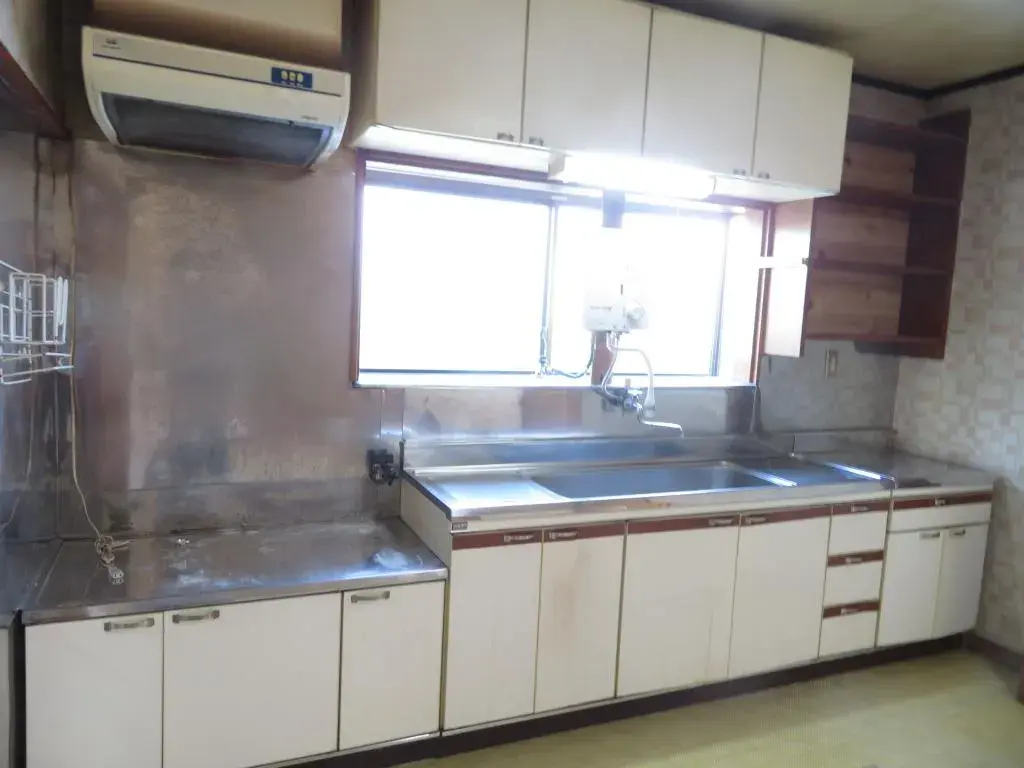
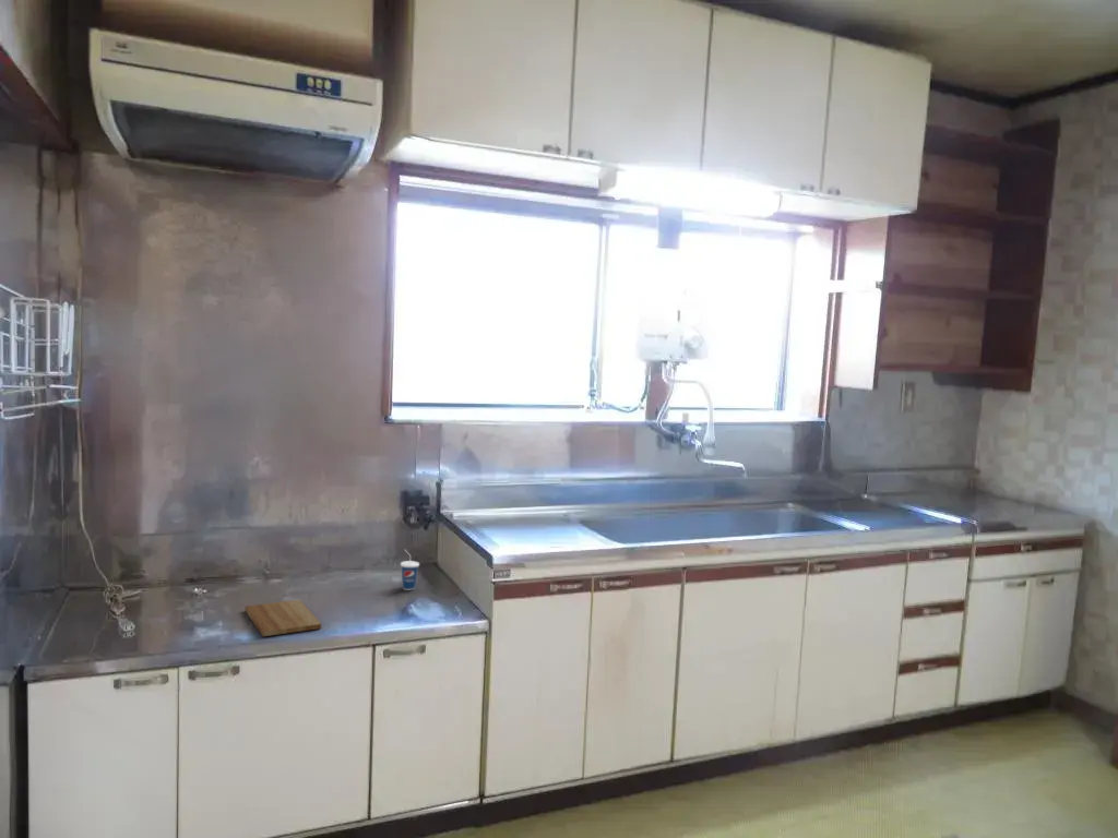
+ cutting board [243,599,322,637]
+ cup [400,549,420,591]
